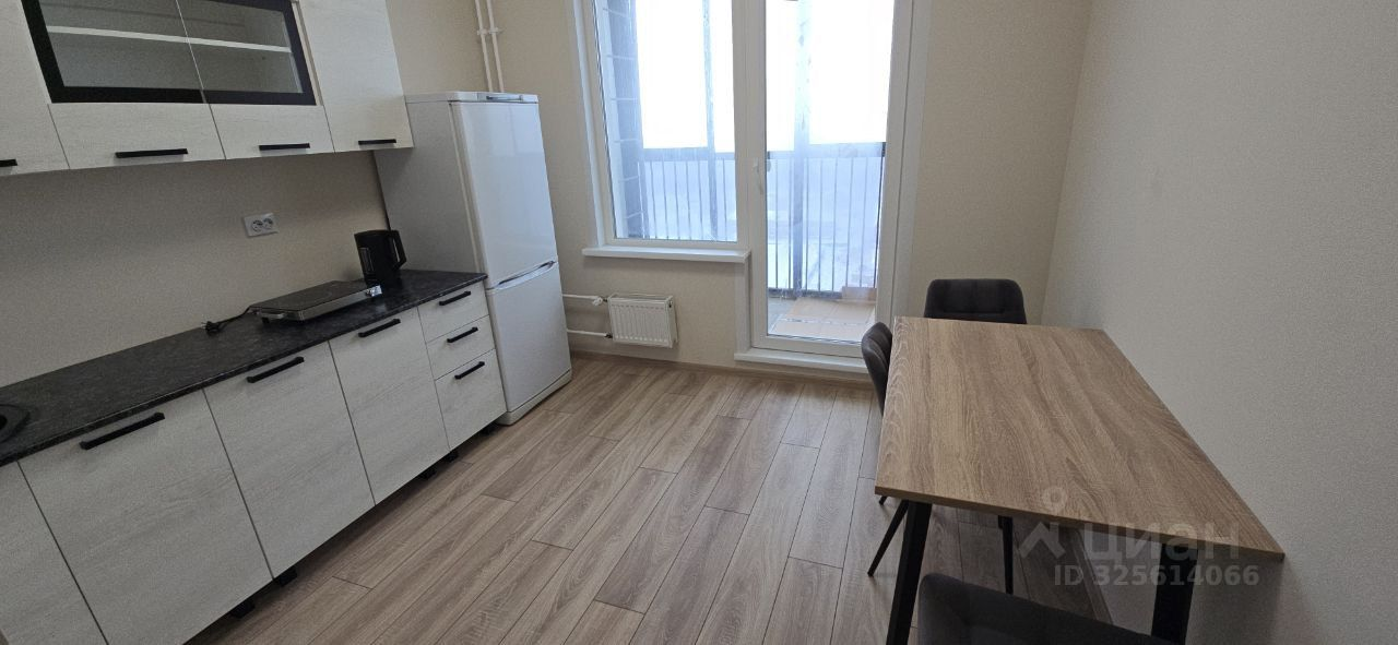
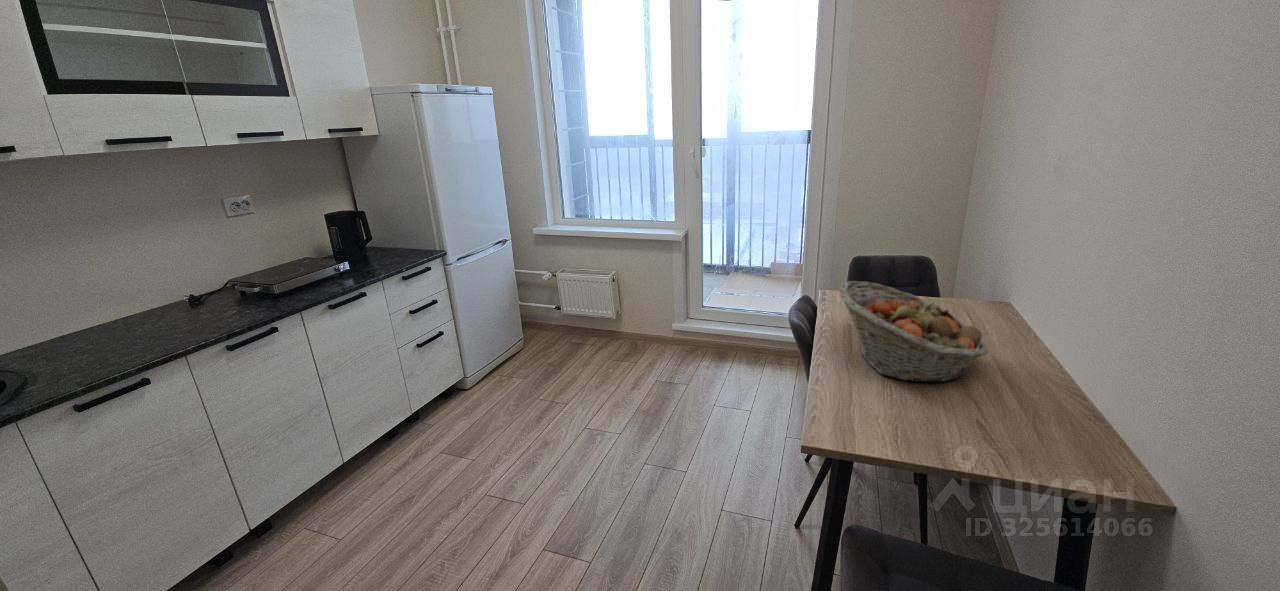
+ fruit basket [837,280,989,383]
